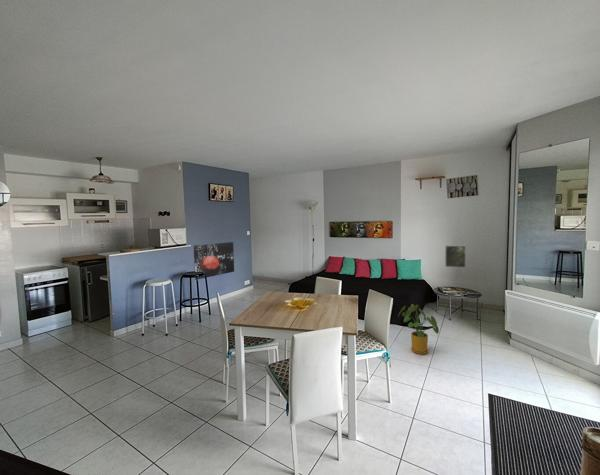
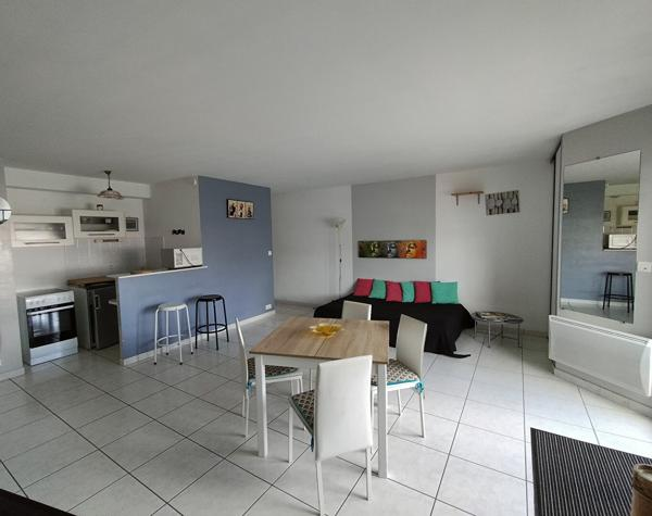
- house plant [397,303,440,355]
- wall art [193,241,235,281]
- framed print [444,244,467,269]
